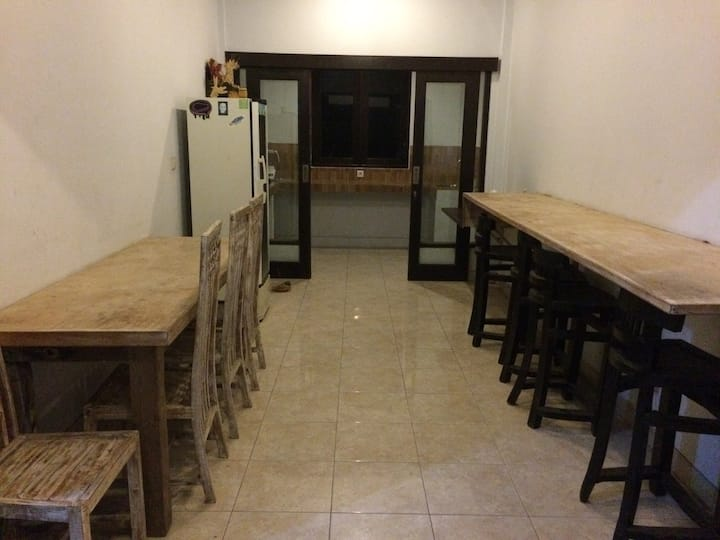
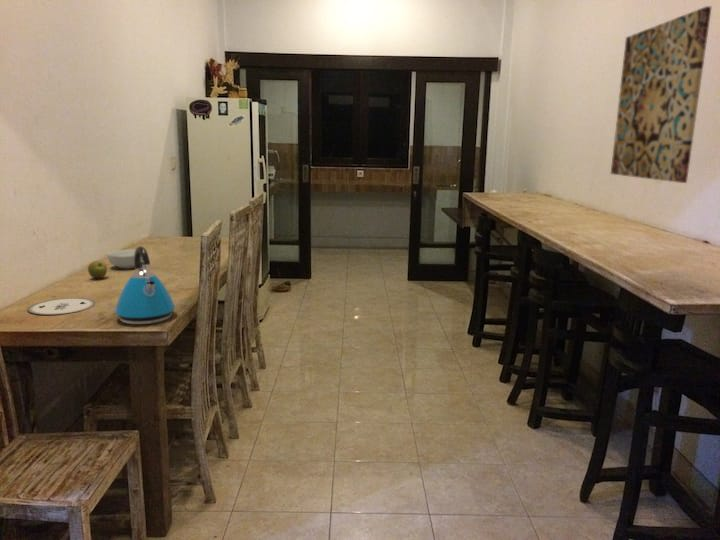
+ wall art [610,5,712,184]
+ plate [27,297,96,316]
+ cereal bowl [107,249,143,269]
+ kettle [114,245,176,325]
+ apple [87,260,108,279]
